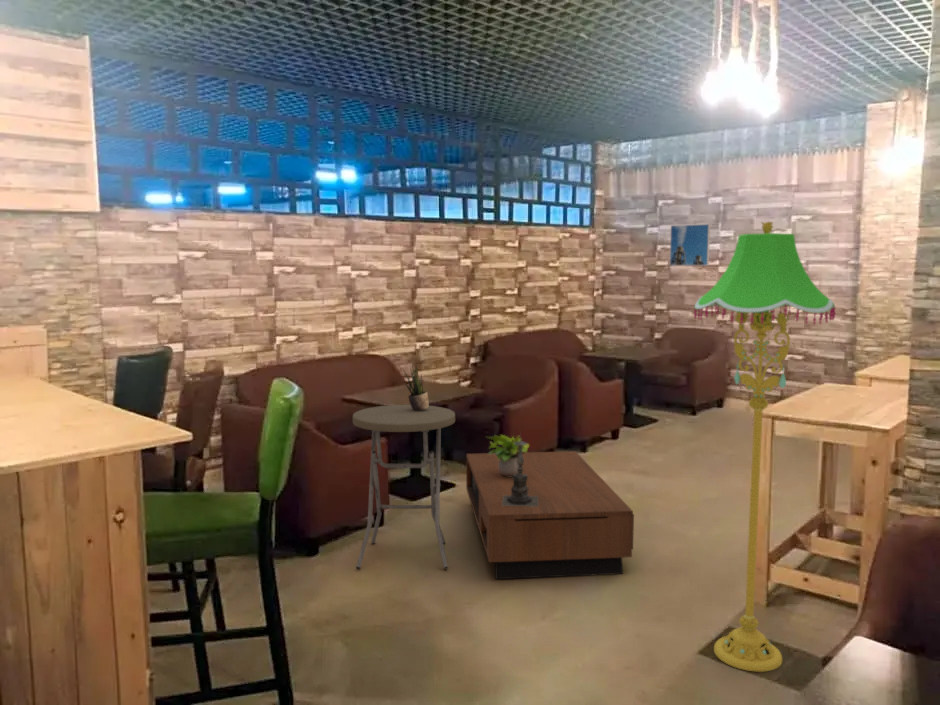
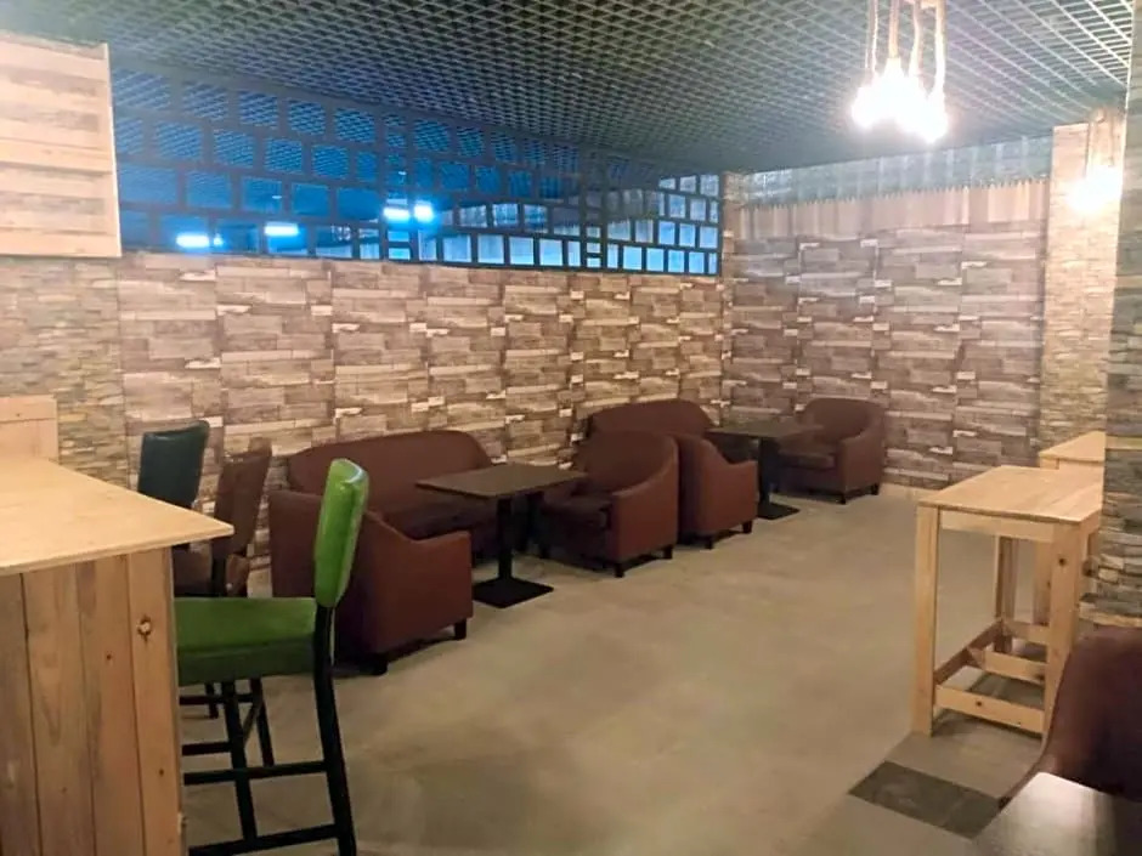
- coffee table [465,450,635,580]
- side table [352,404,456,570]
- floor lamp [692,221,837,673]
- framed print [669,223,711,267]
- candle holder [502,432,538,507]
- potted plant [402,362,430,411]
- potted plant [485,434,530,477]
